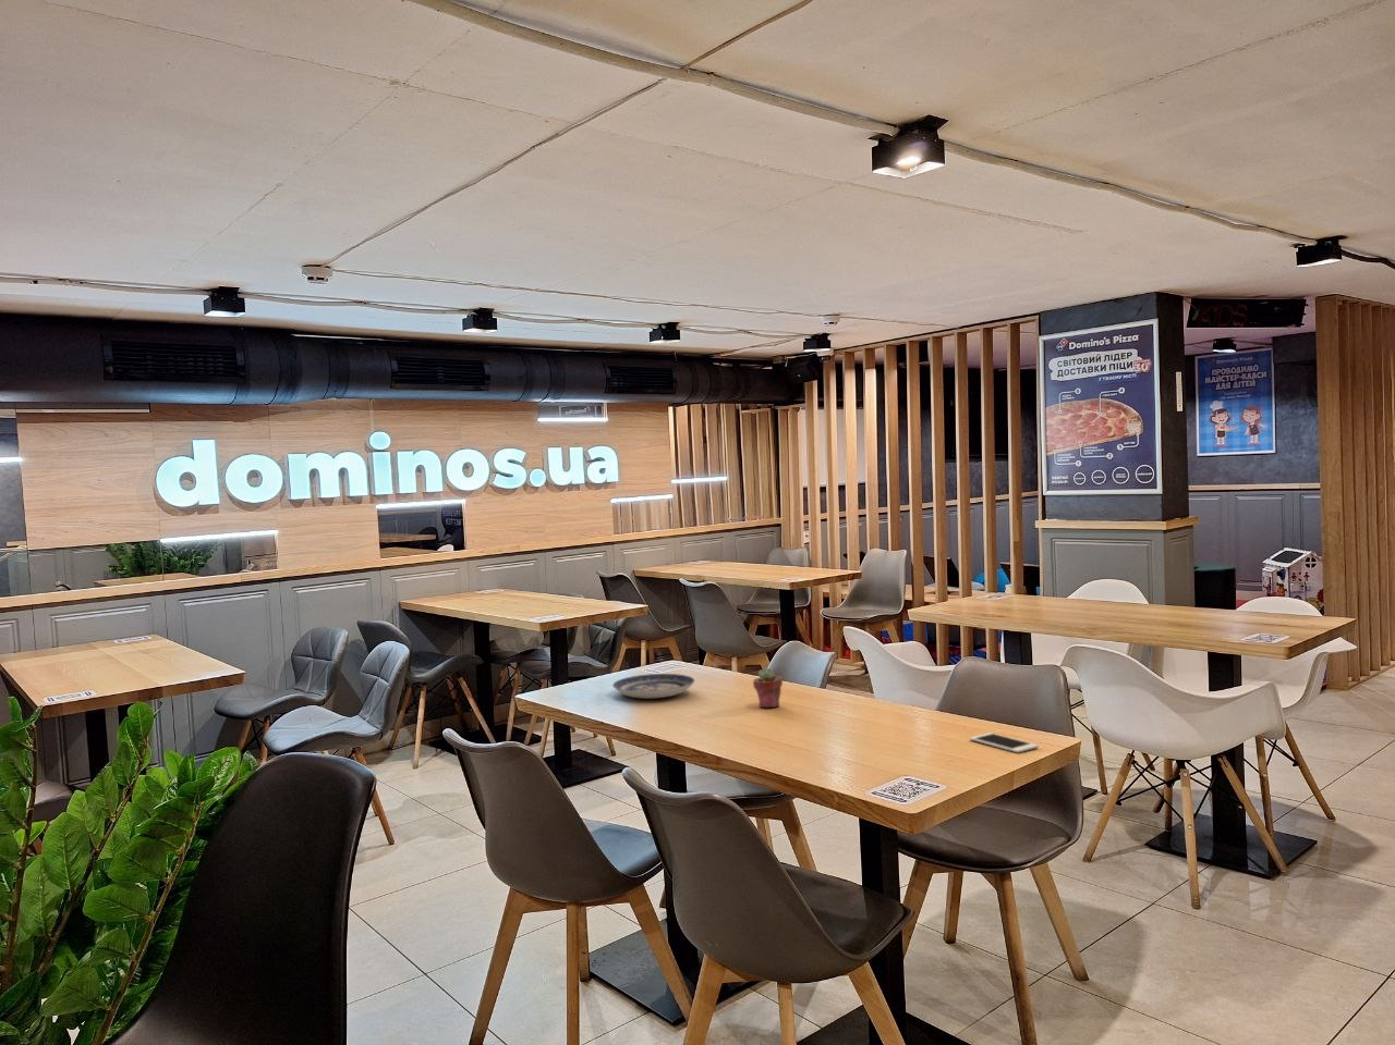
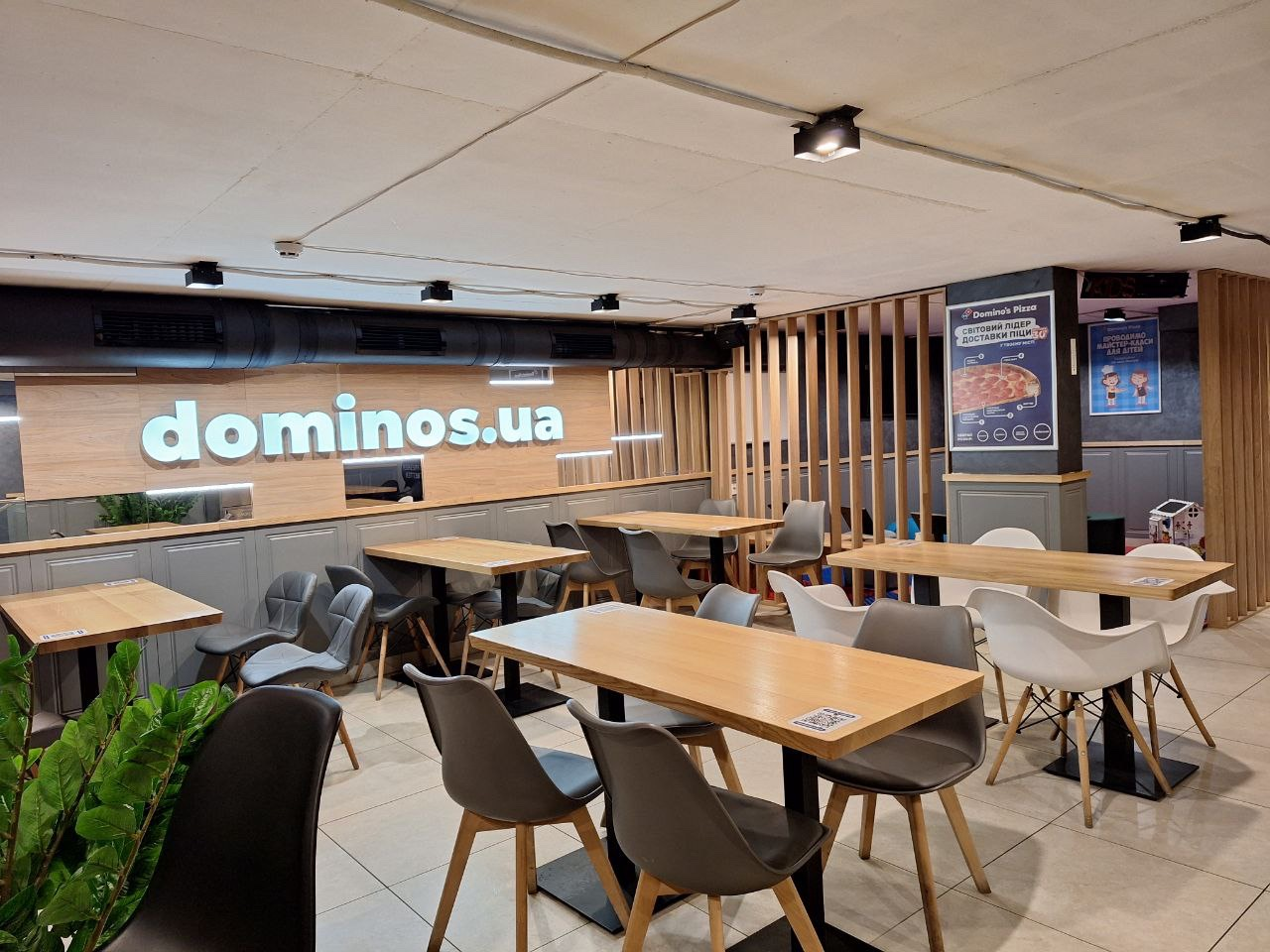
- plate [612,673,695,700]
- cell phone [969,731,1039,754]
- potted succulent [752,666,783,709]
